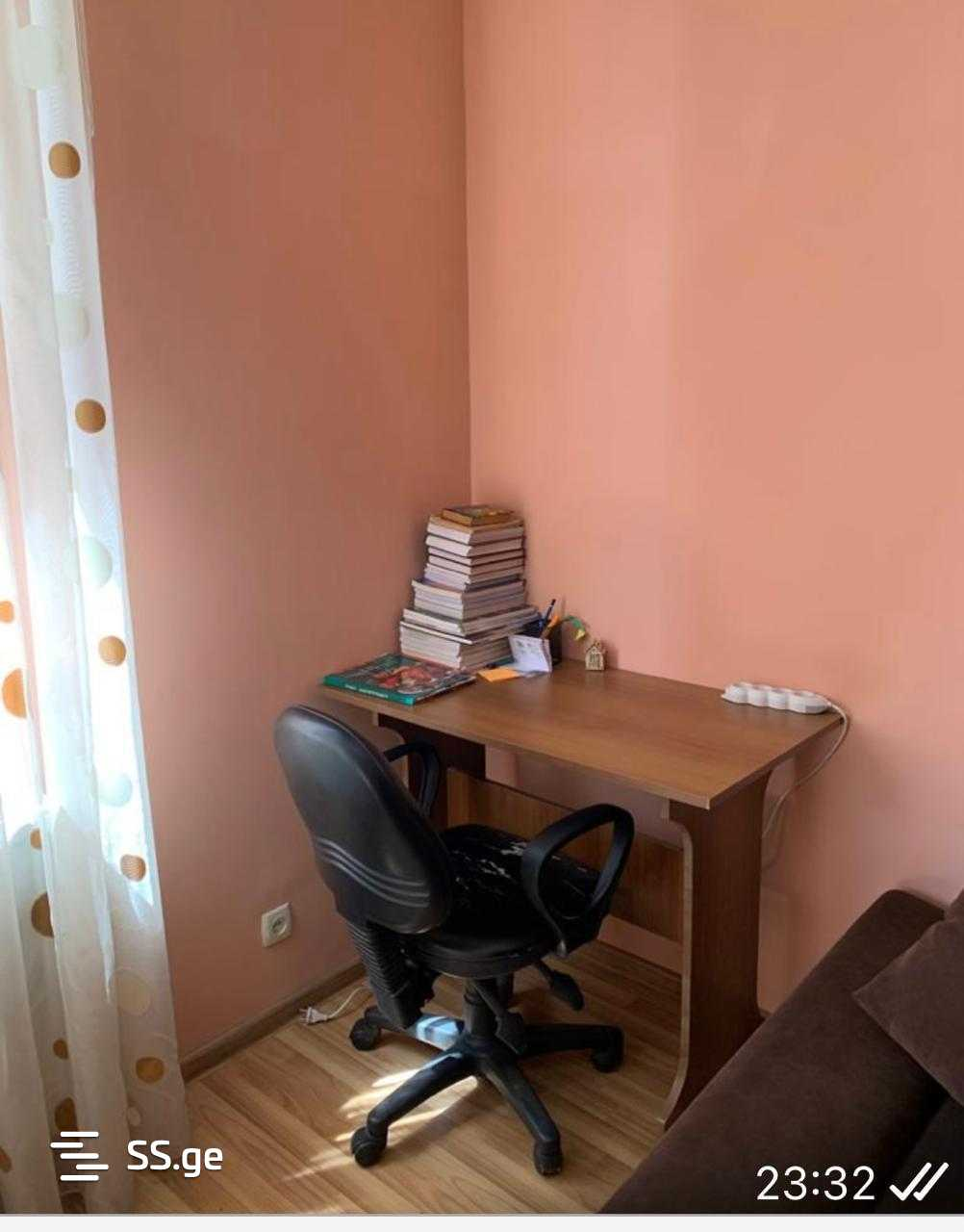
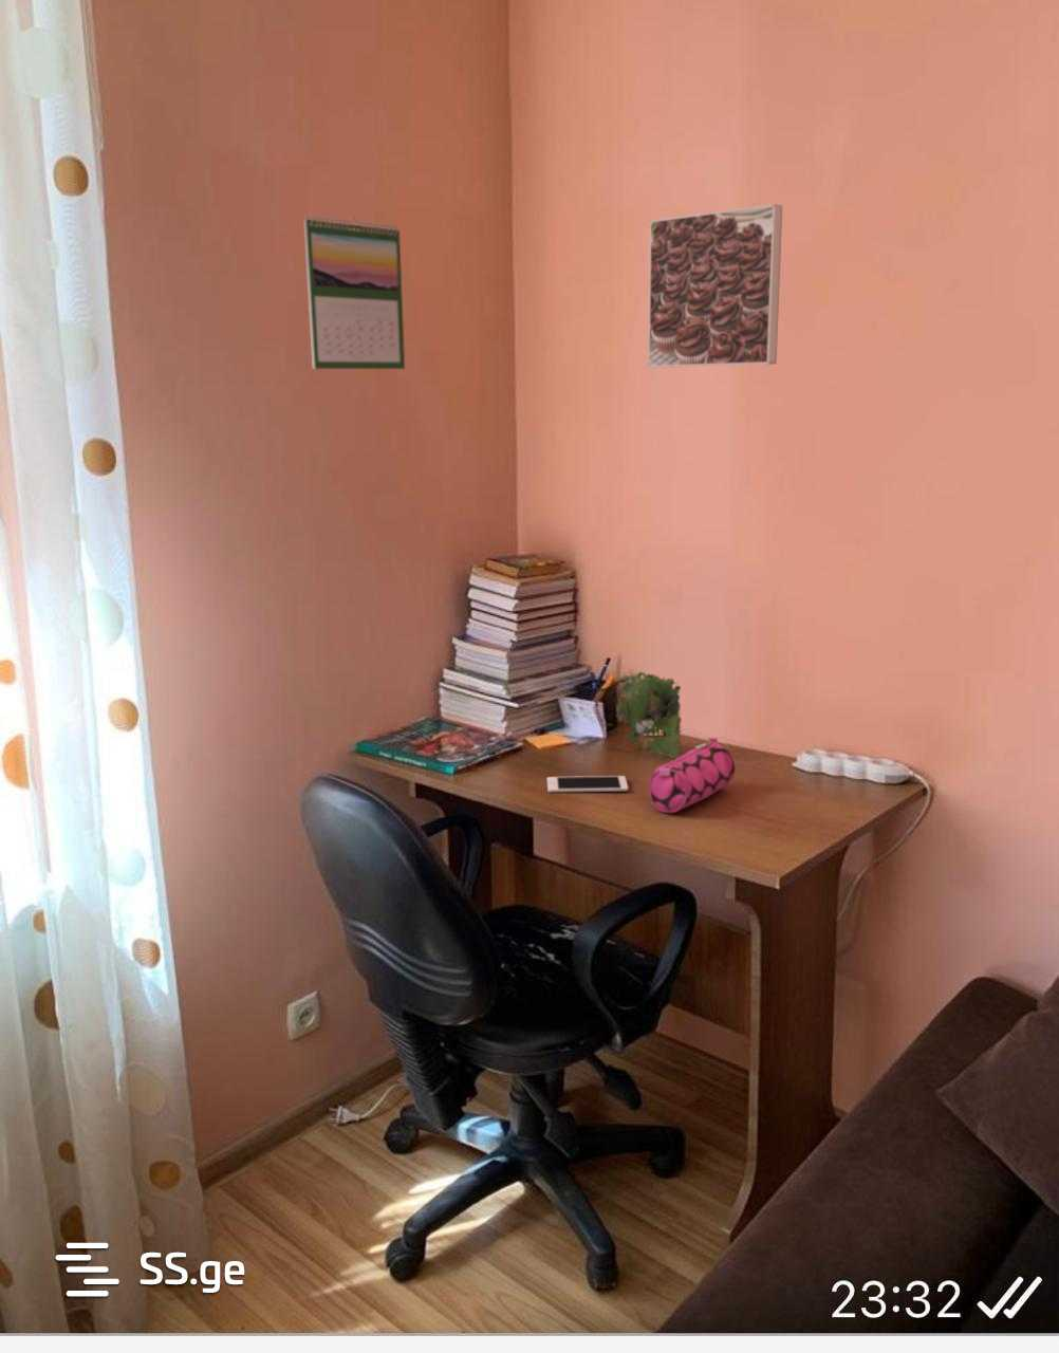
+ succulent plant [615,669,683,760]
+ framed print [647,203,783,368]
+ calendar [302,214,405,370]
+ pencil case [648,737,736,814]
+ cell phone [546,775,628,794]
